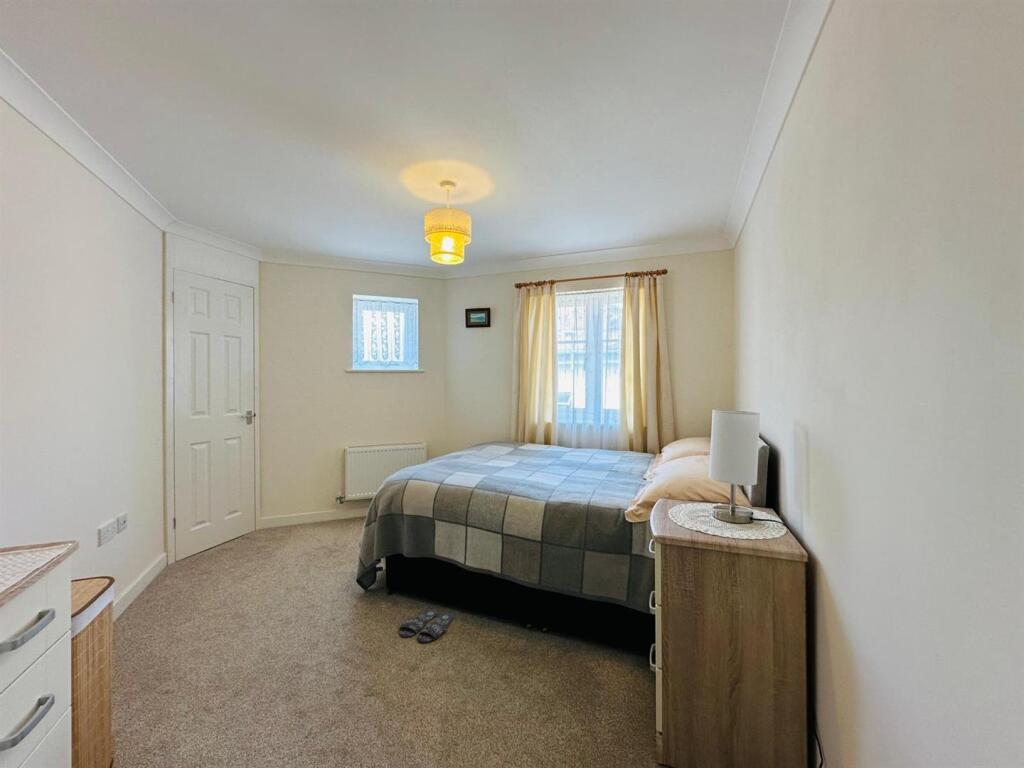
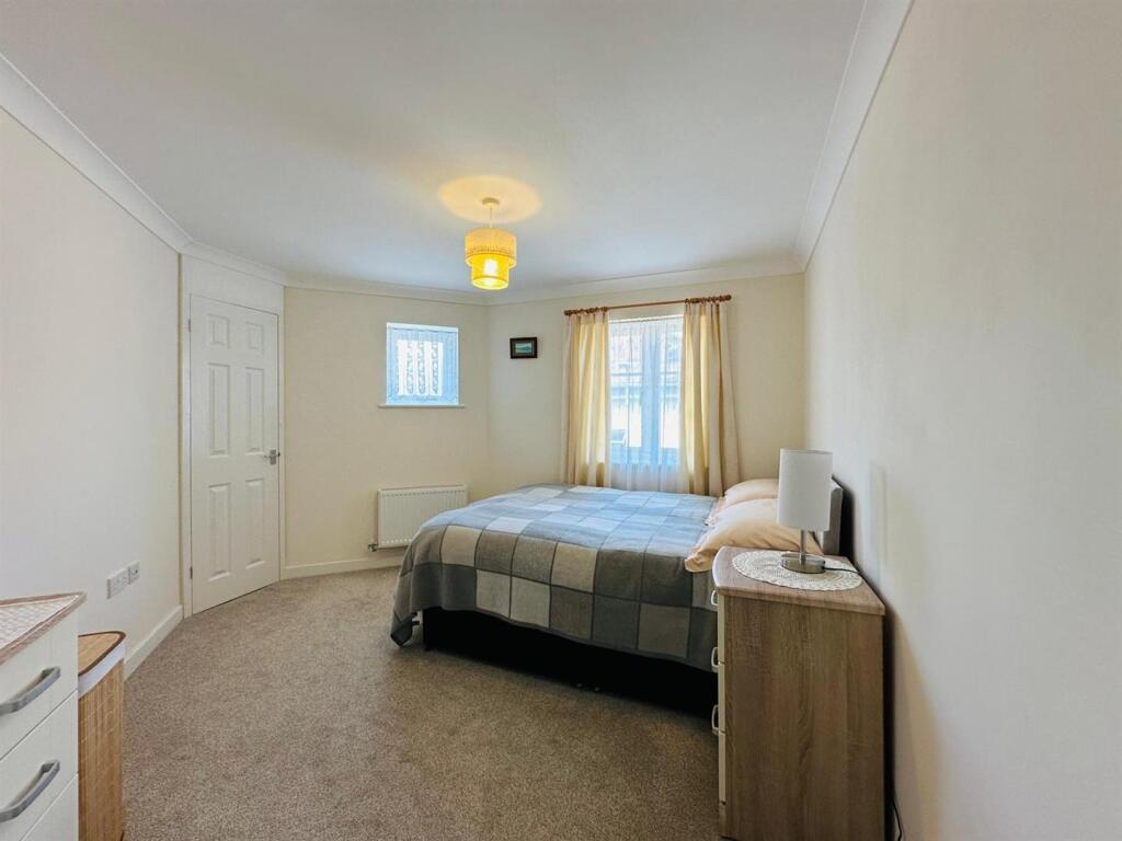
- slippers [398,609,454,644]
